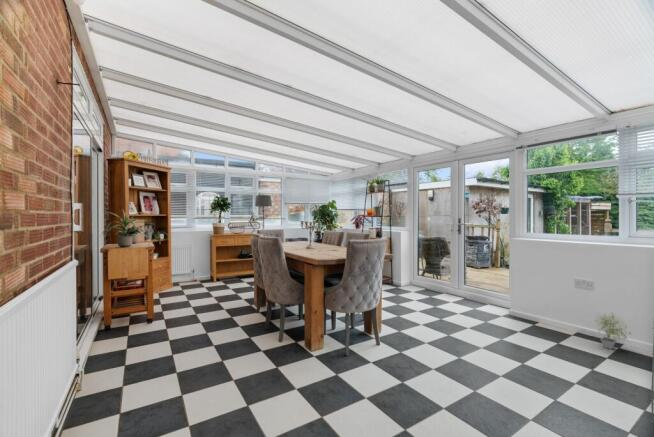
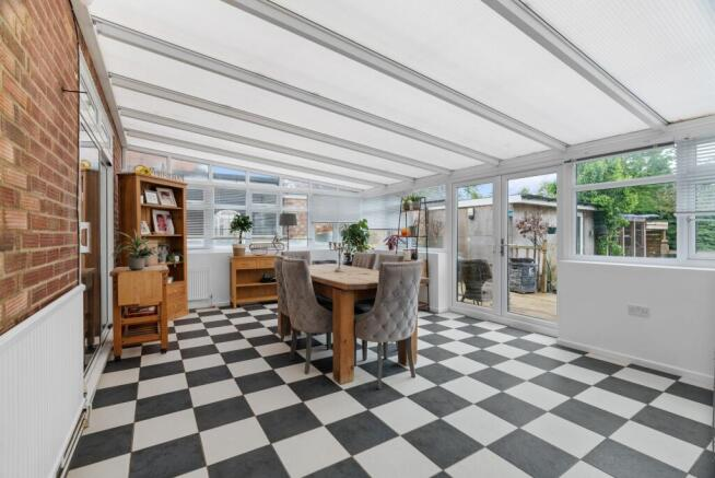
- potted plant [593,311,633,350]
